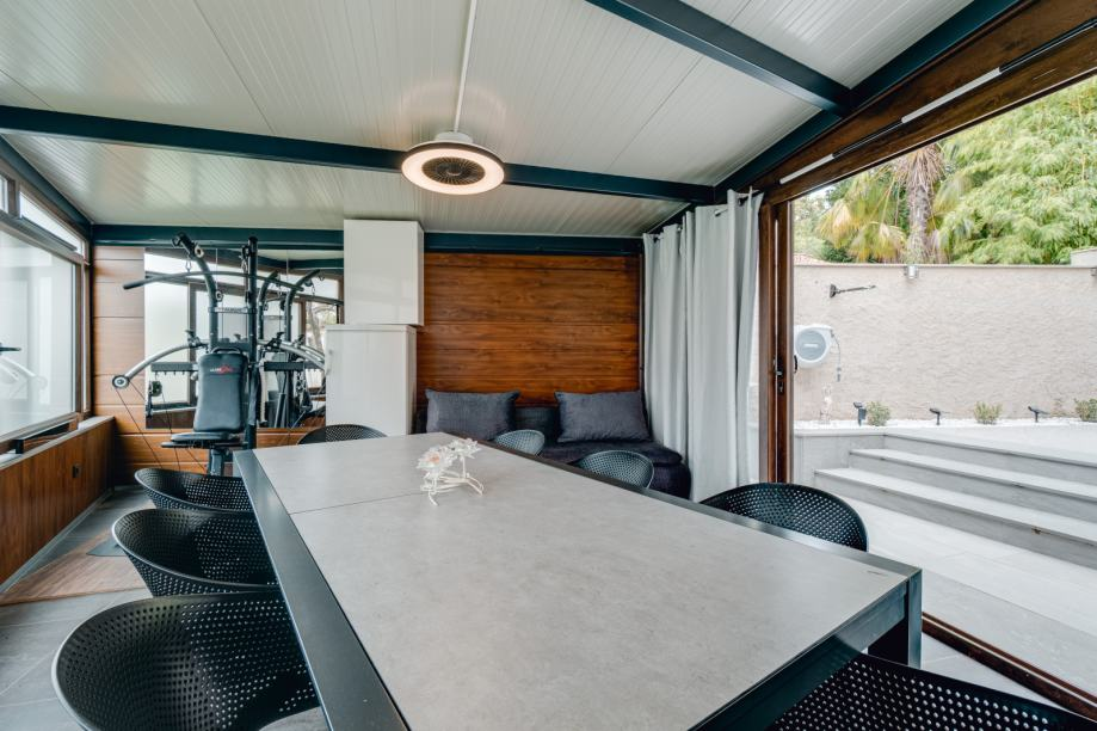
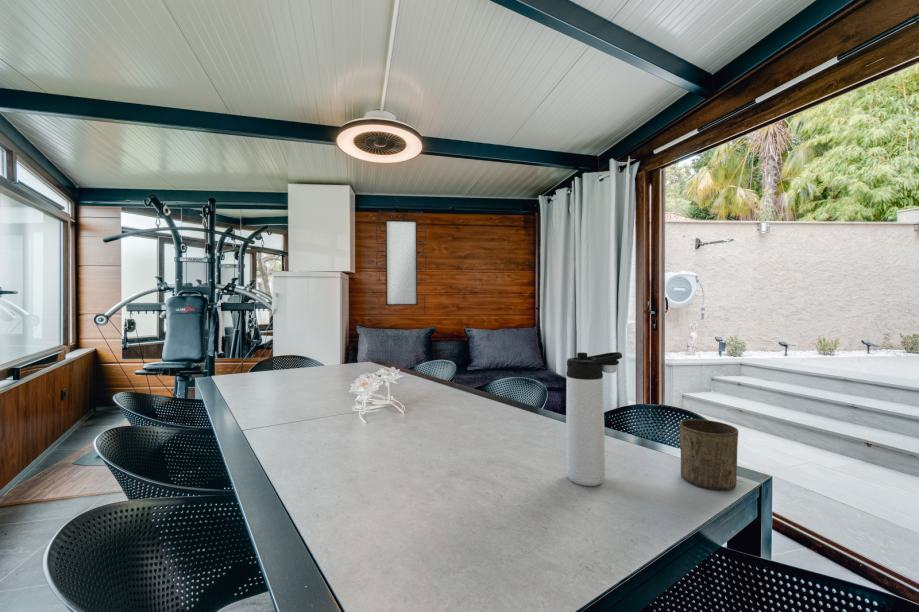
+ thermos bottle [565,351,623,487]
+ mirror [375,210,427,316]
+ cup [679,418,739,491]
